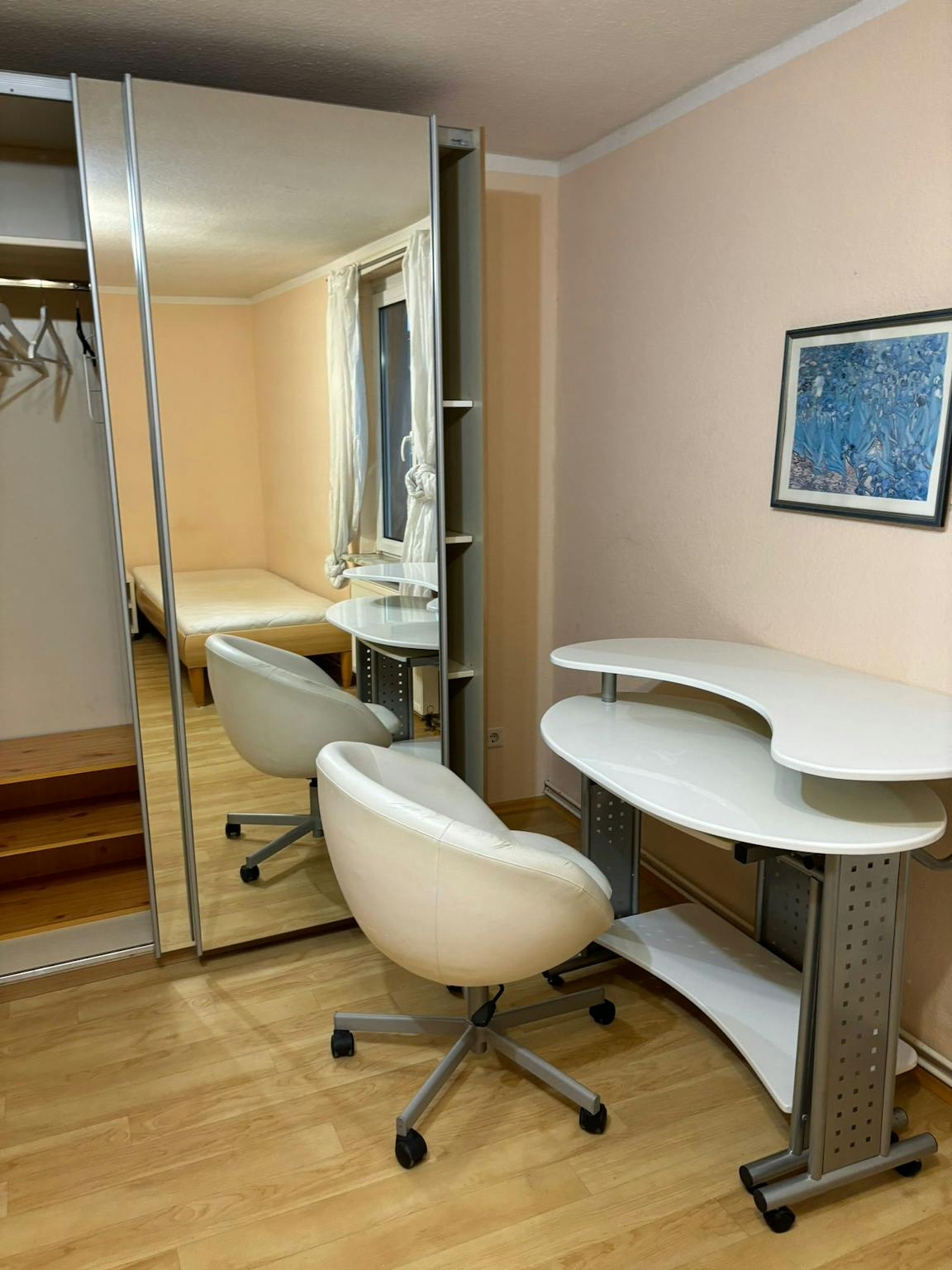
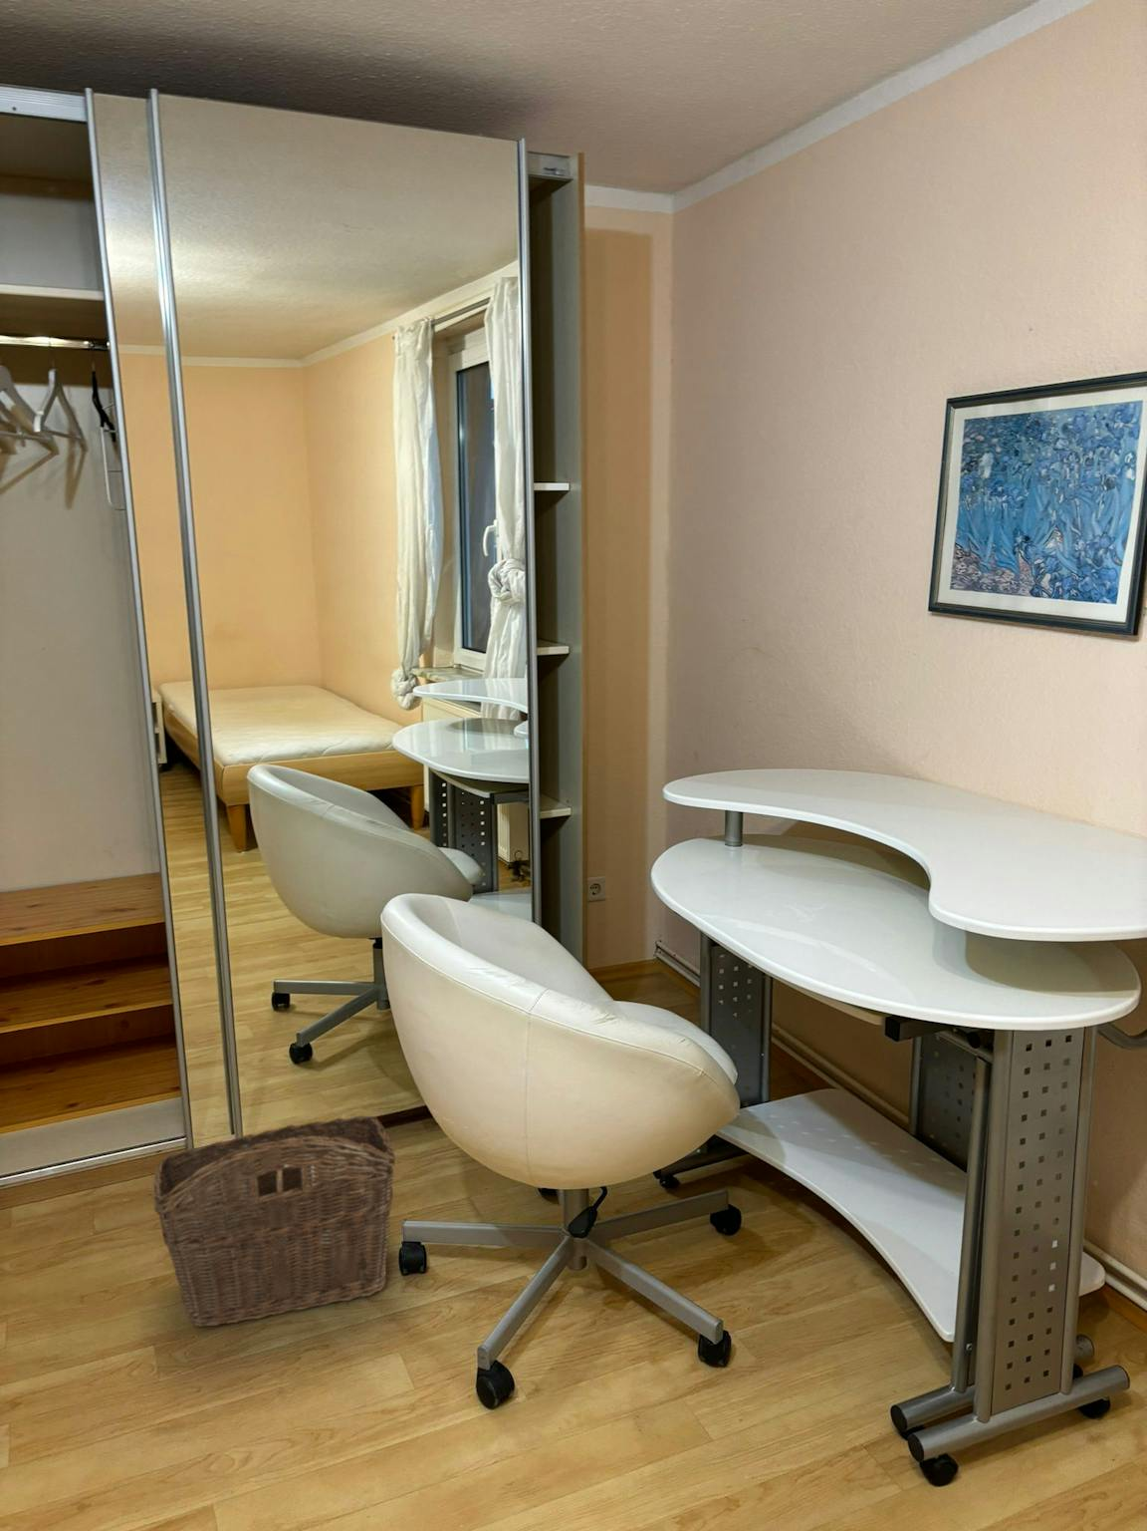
+ wicker basket [152,1114,396,1327]
